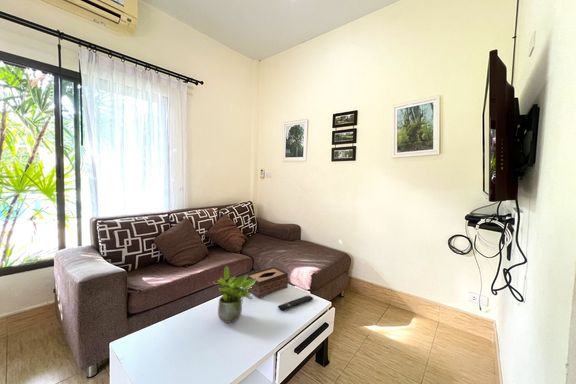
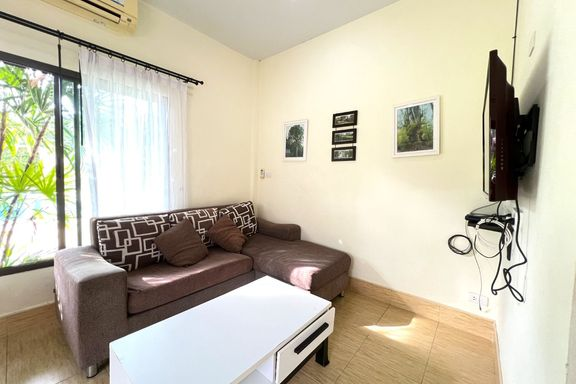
- potted plant [212,265,256,324]
- tissue box [244,266,289,299]
- remote control [277,294,314,312]
